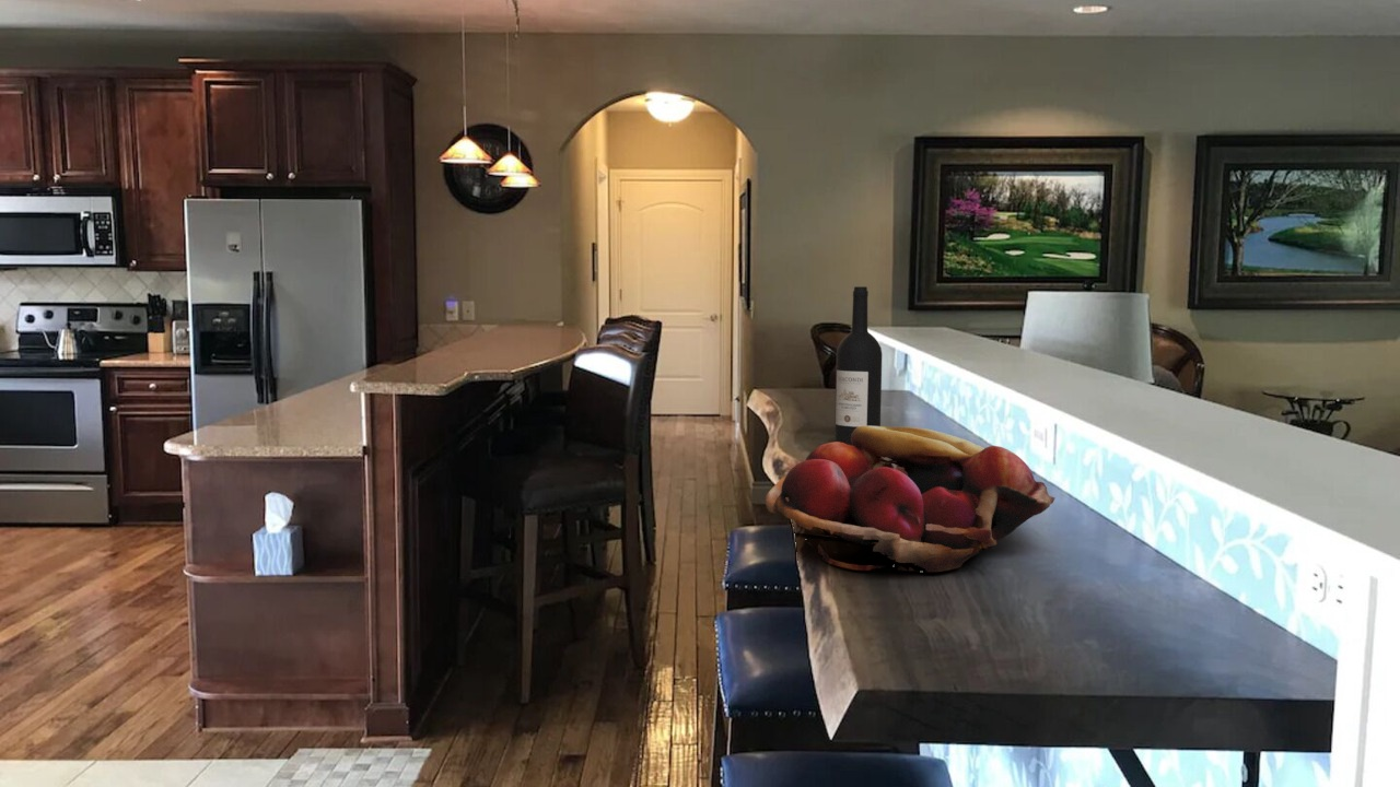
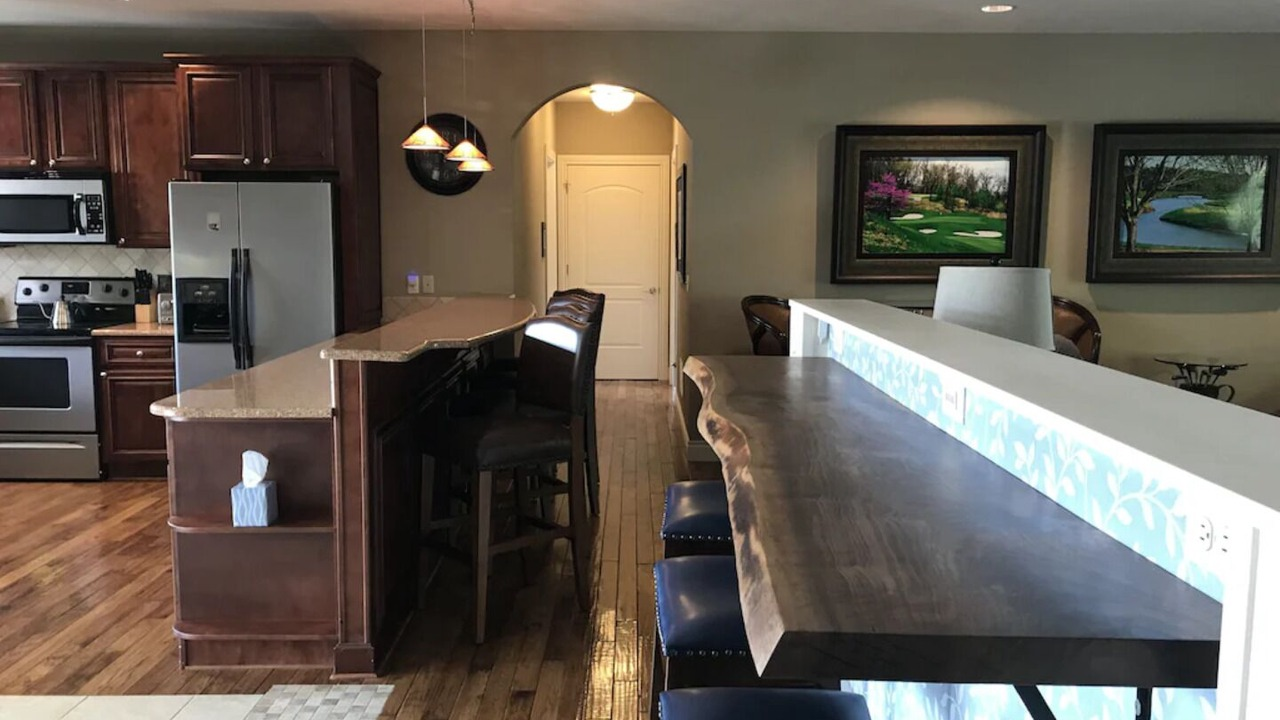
- wine bottle [833,285,883,445]
- fruit basket [765,425,1055,573]
